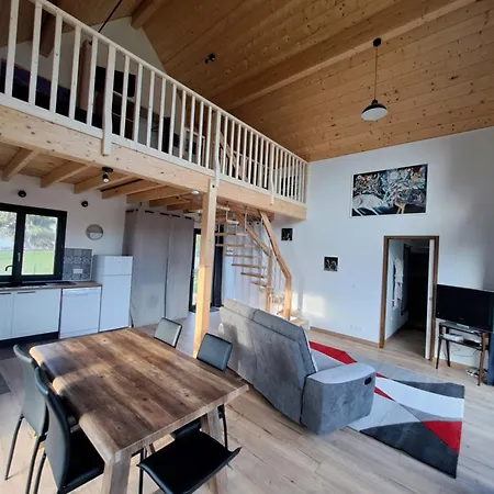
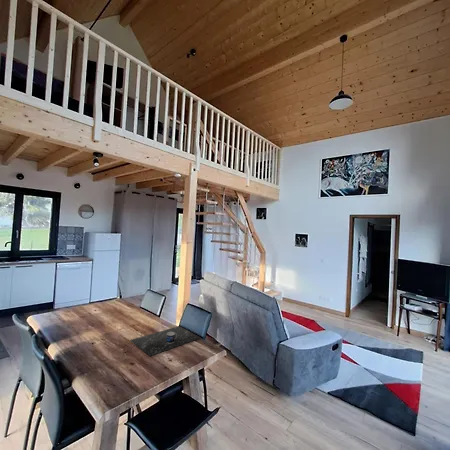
+ placemat [129,325,202,357]
